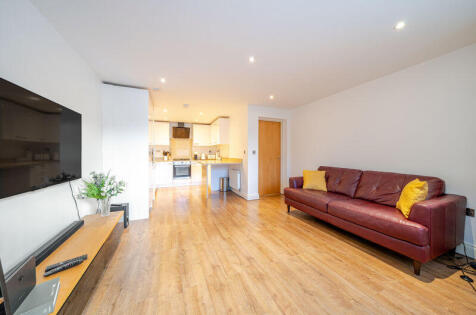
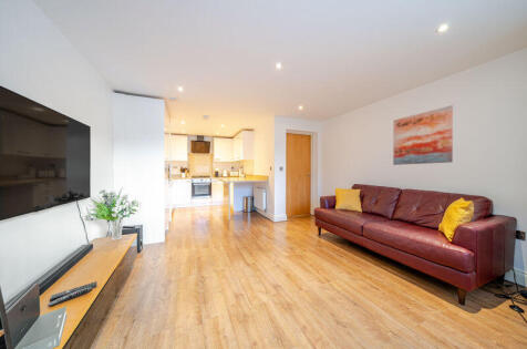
+ wall art [392,104,454,166]
